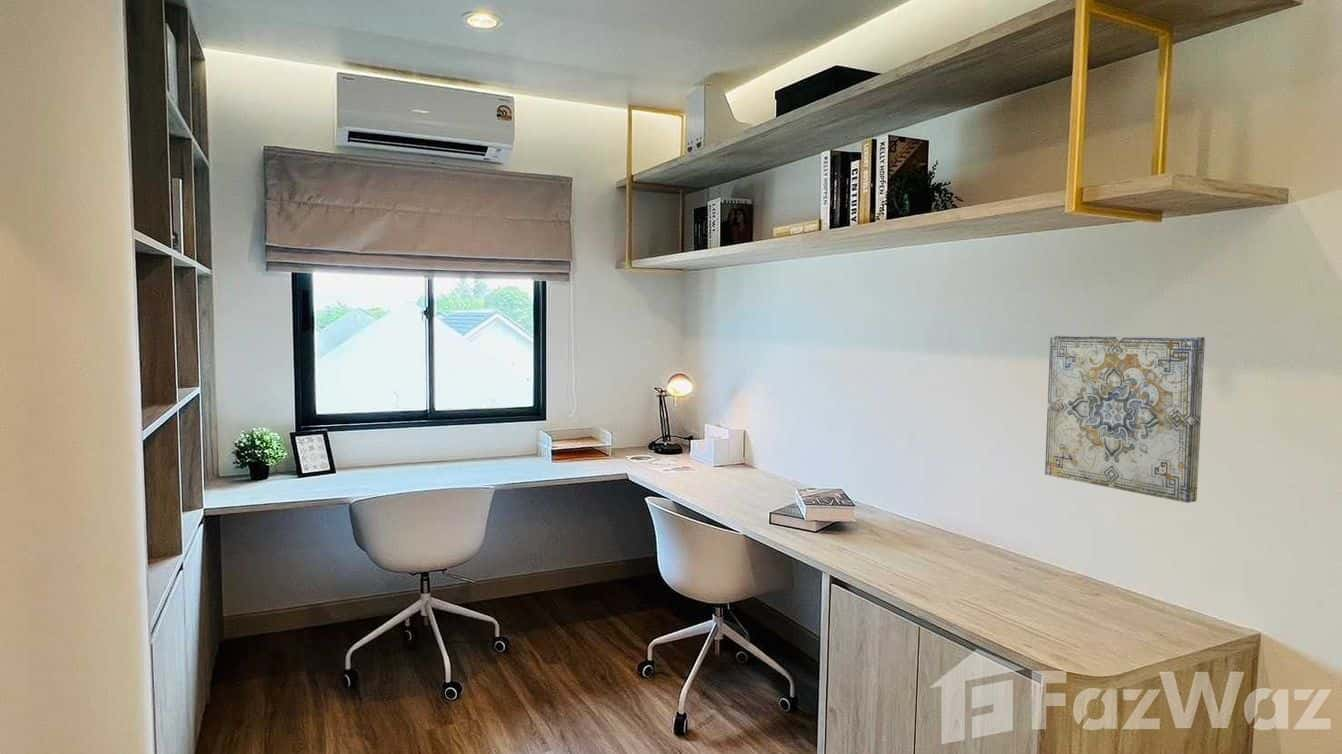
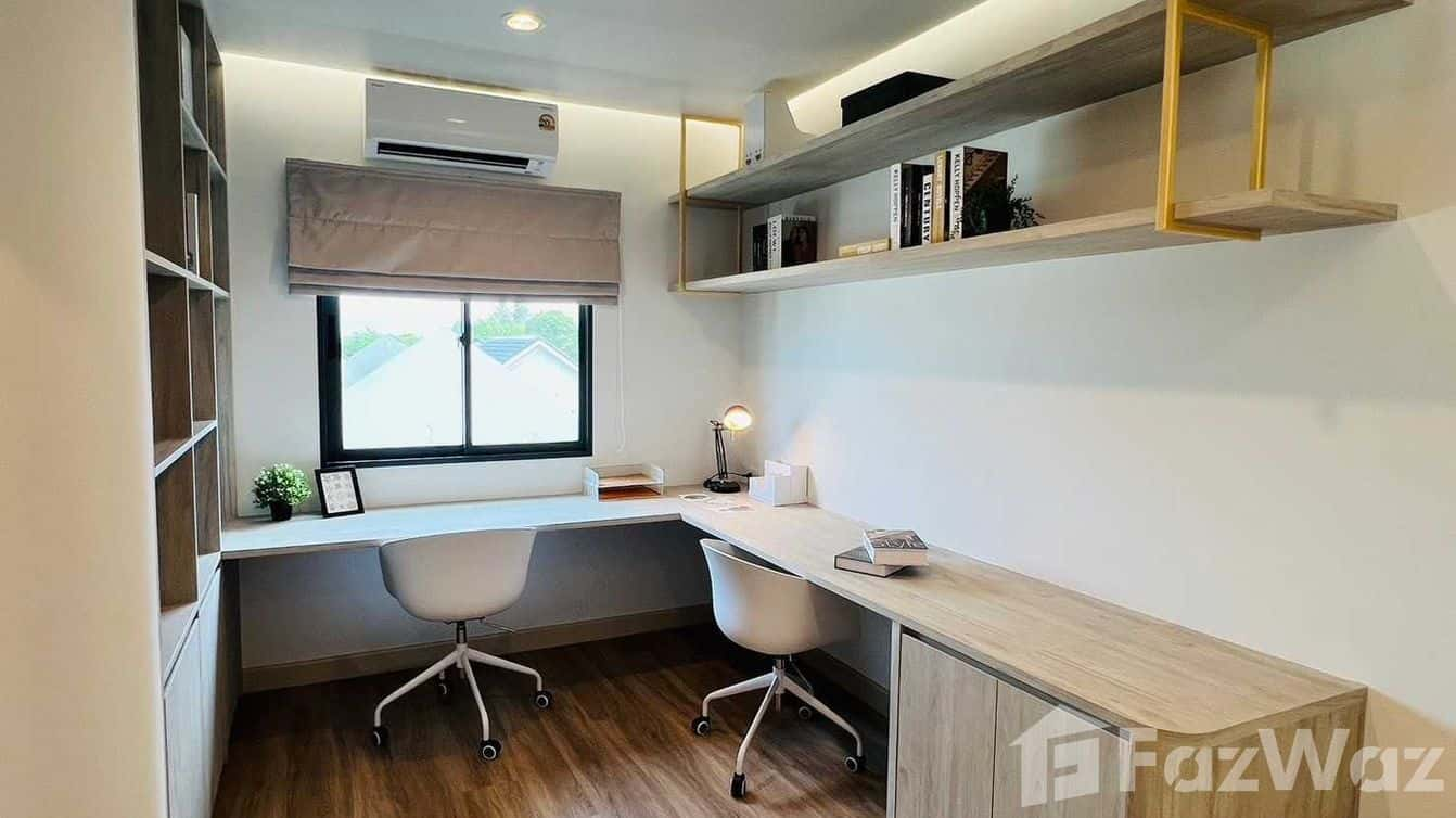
- wall art [1044,334,1206,504]
